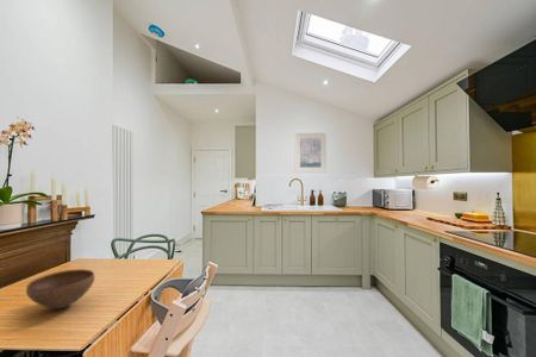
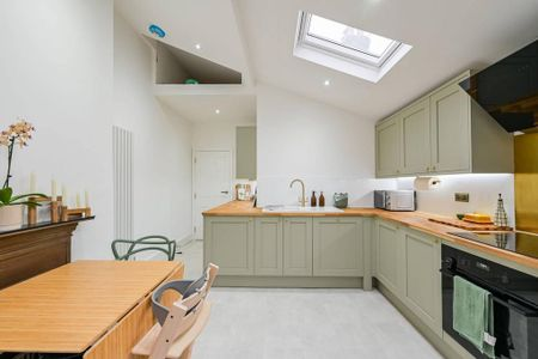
- bowl [25,268,95,309]
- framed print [294,132,328,174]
